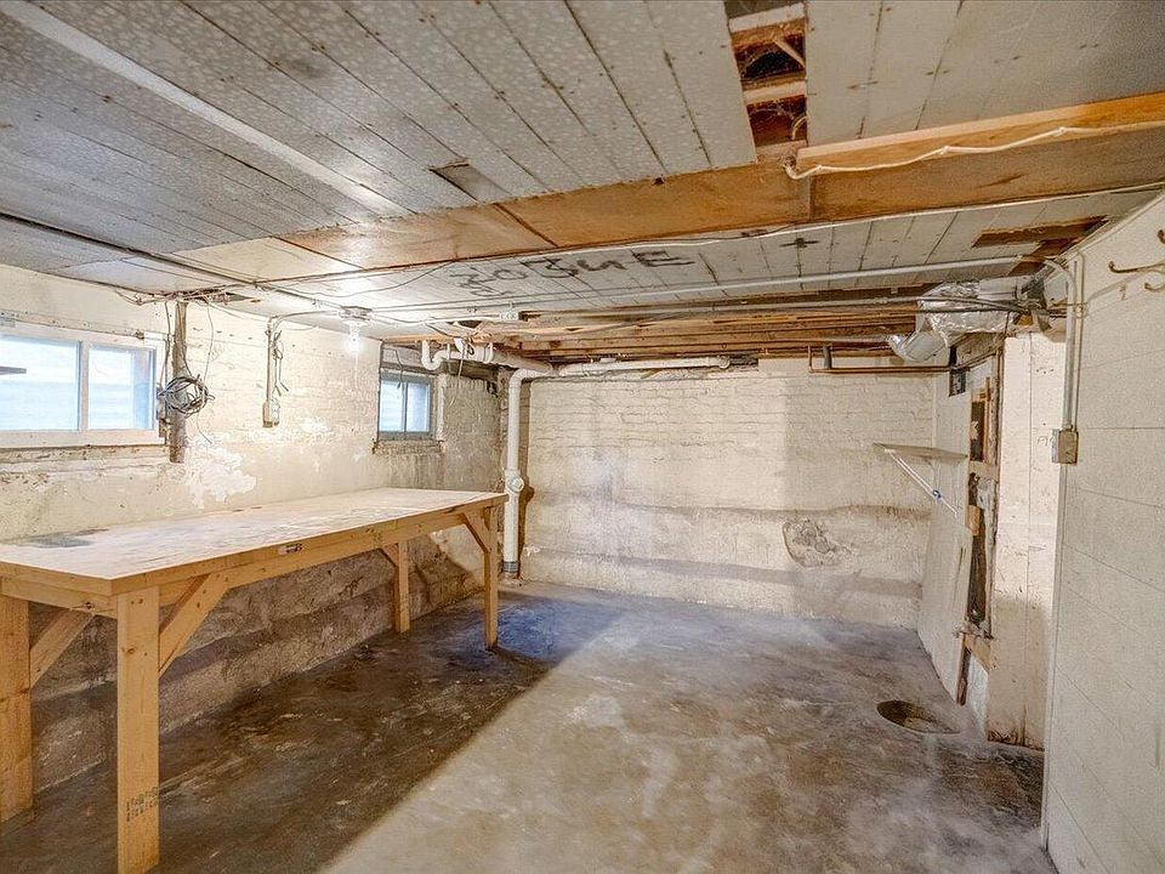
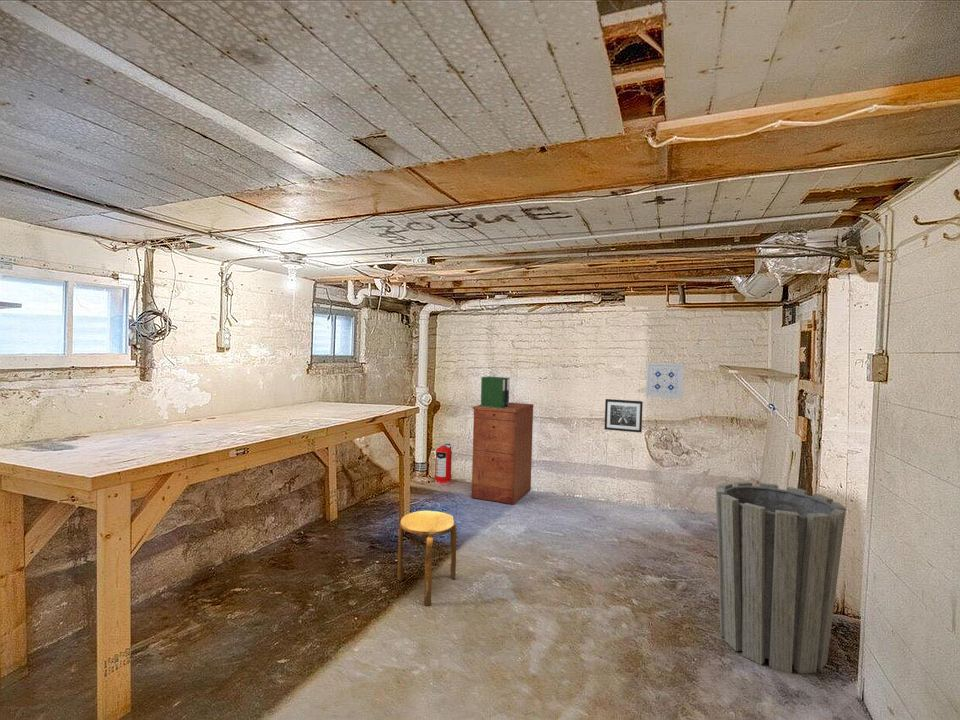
+ binder [480,375,510,409]
+ wall art [604,398,644,434]
+ filing cabinet [471,402,535,506]
+ trash can [715,481,847,675]
+ fire extinguisher [434,442,455,486]
+ wall art [645,362,685,400]
+ stool [396,510,458,607]
